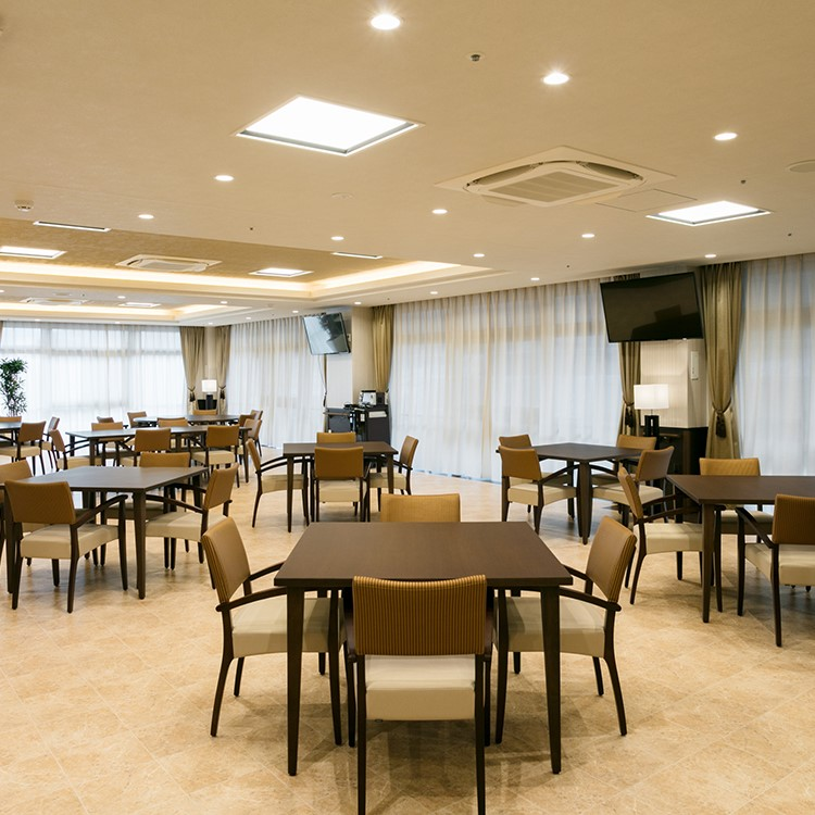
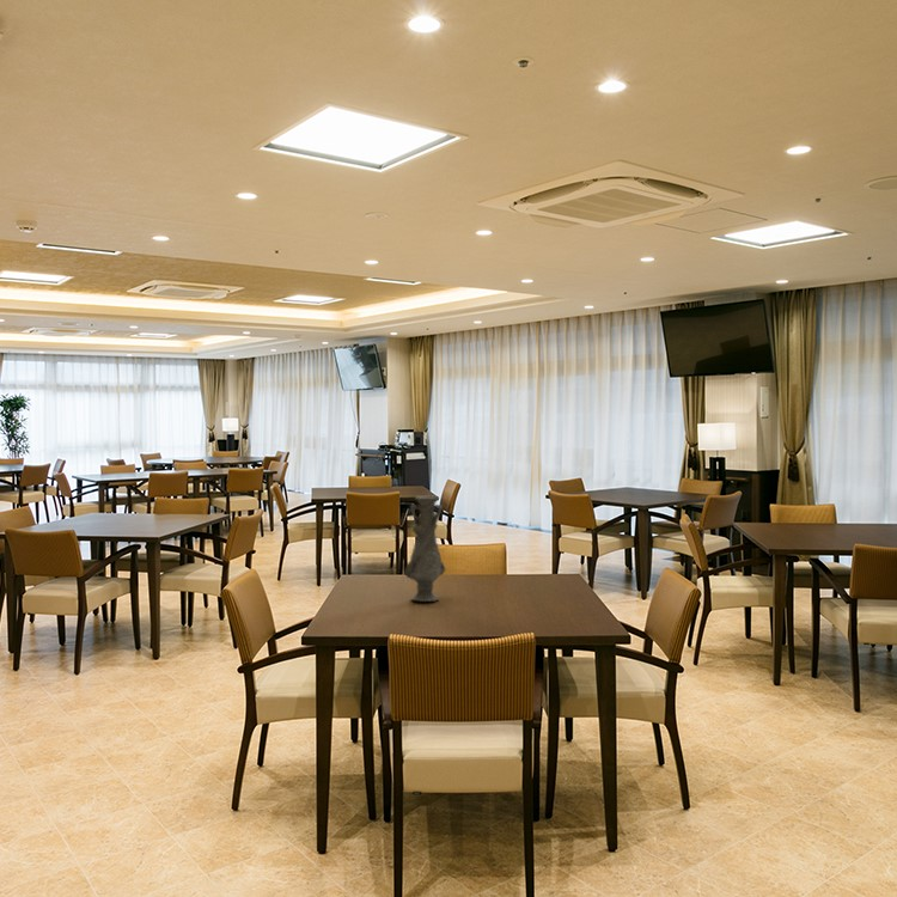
+ vase [403,494,446,603]
